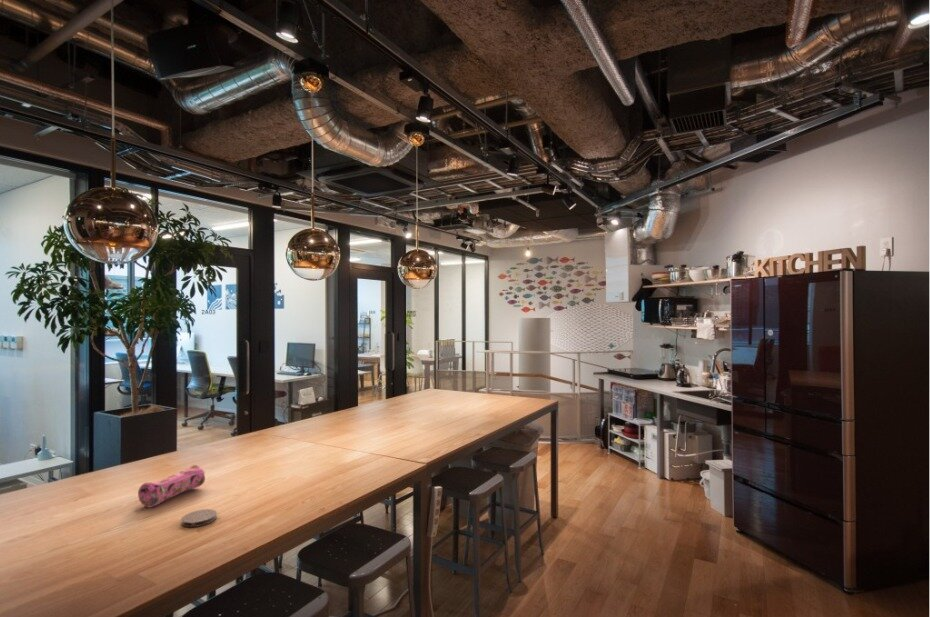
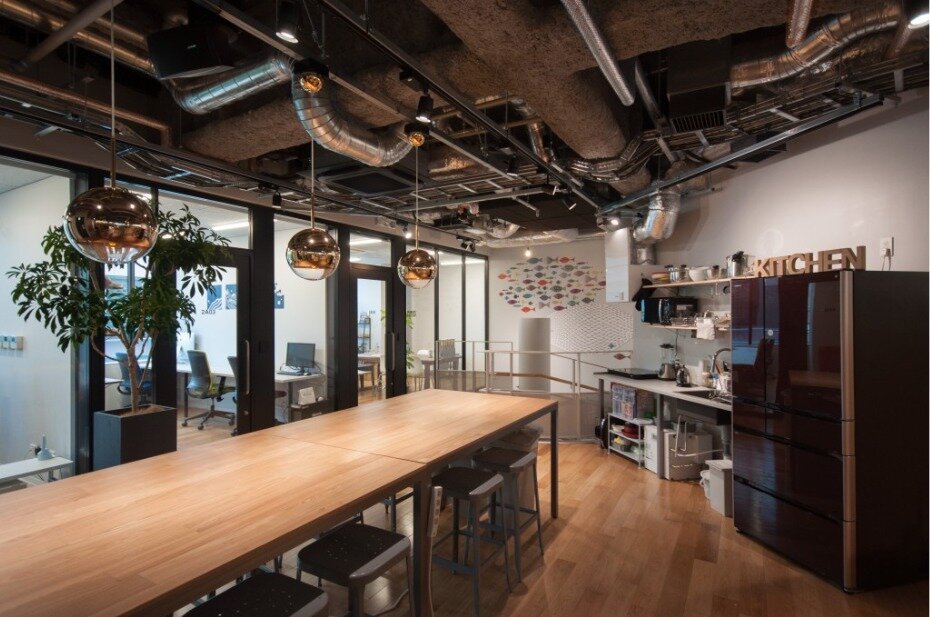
- pencil case [137,464,206,509]
- coaster [181,508,218,528]
